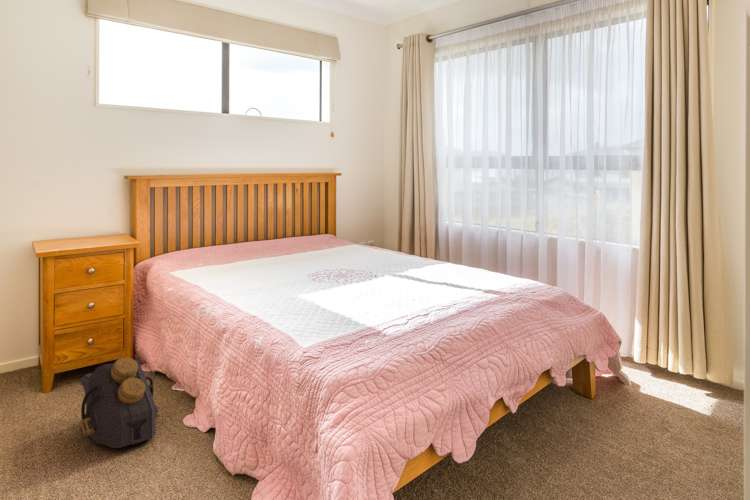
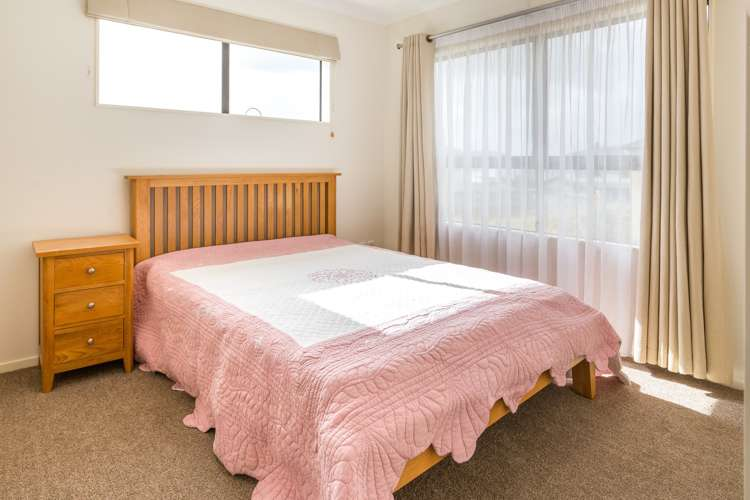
- backpack [79,356,161,449]
